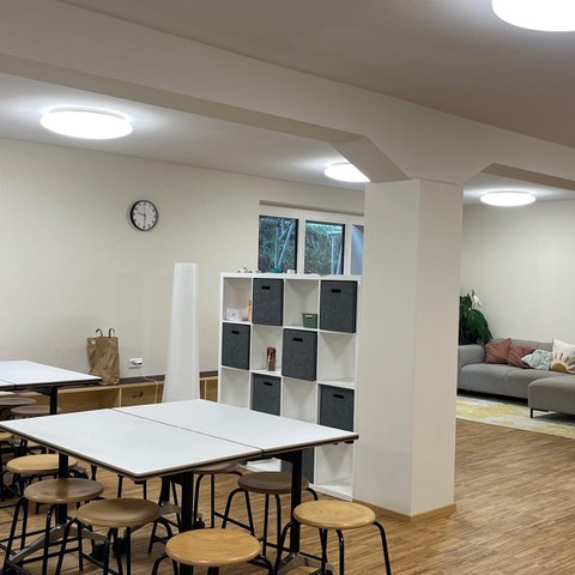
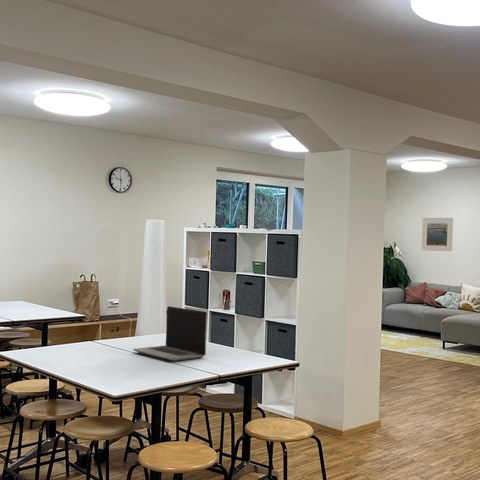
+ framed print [421,217,454,252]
+ laptop computer [132,305,208,362]
